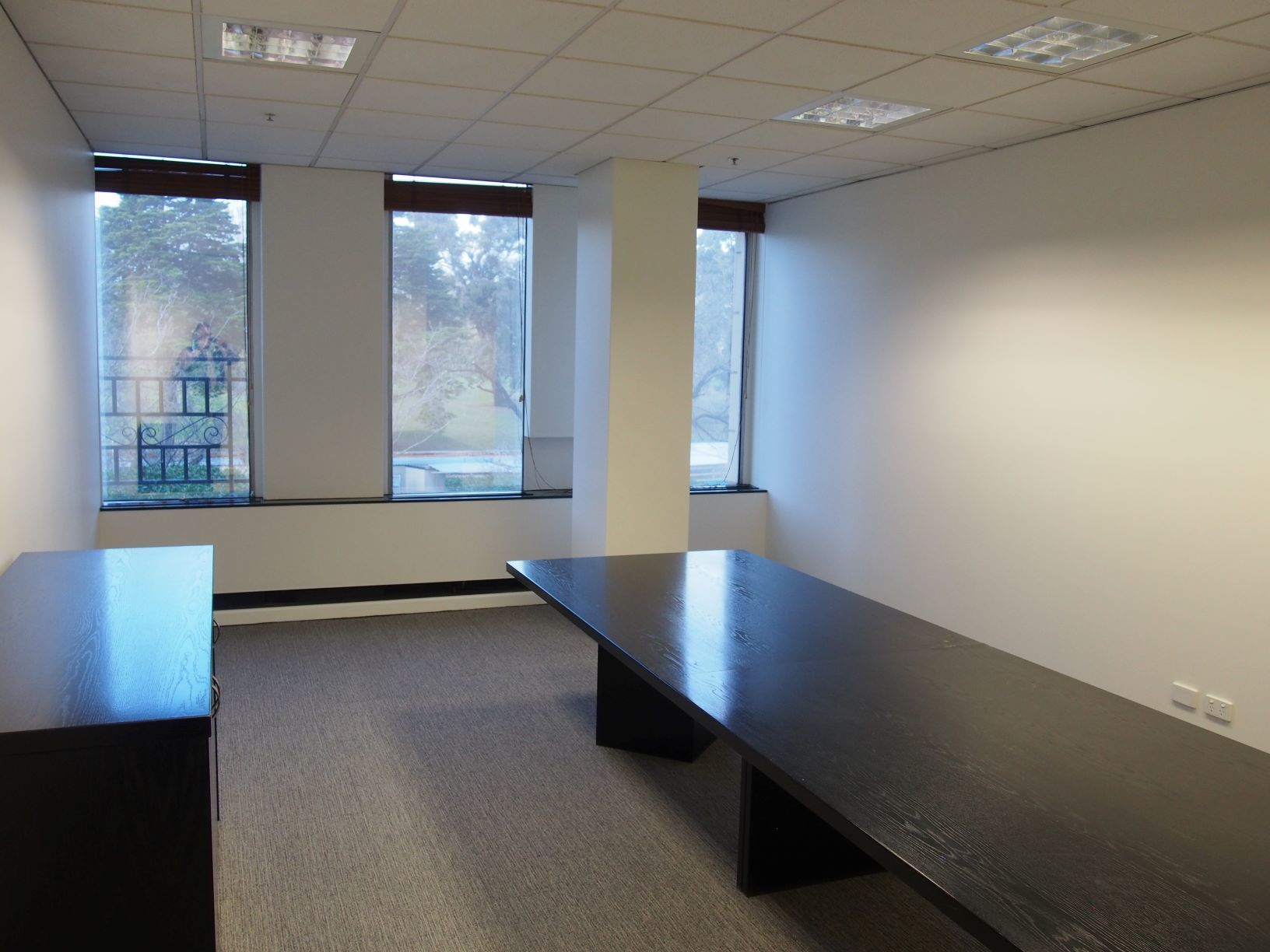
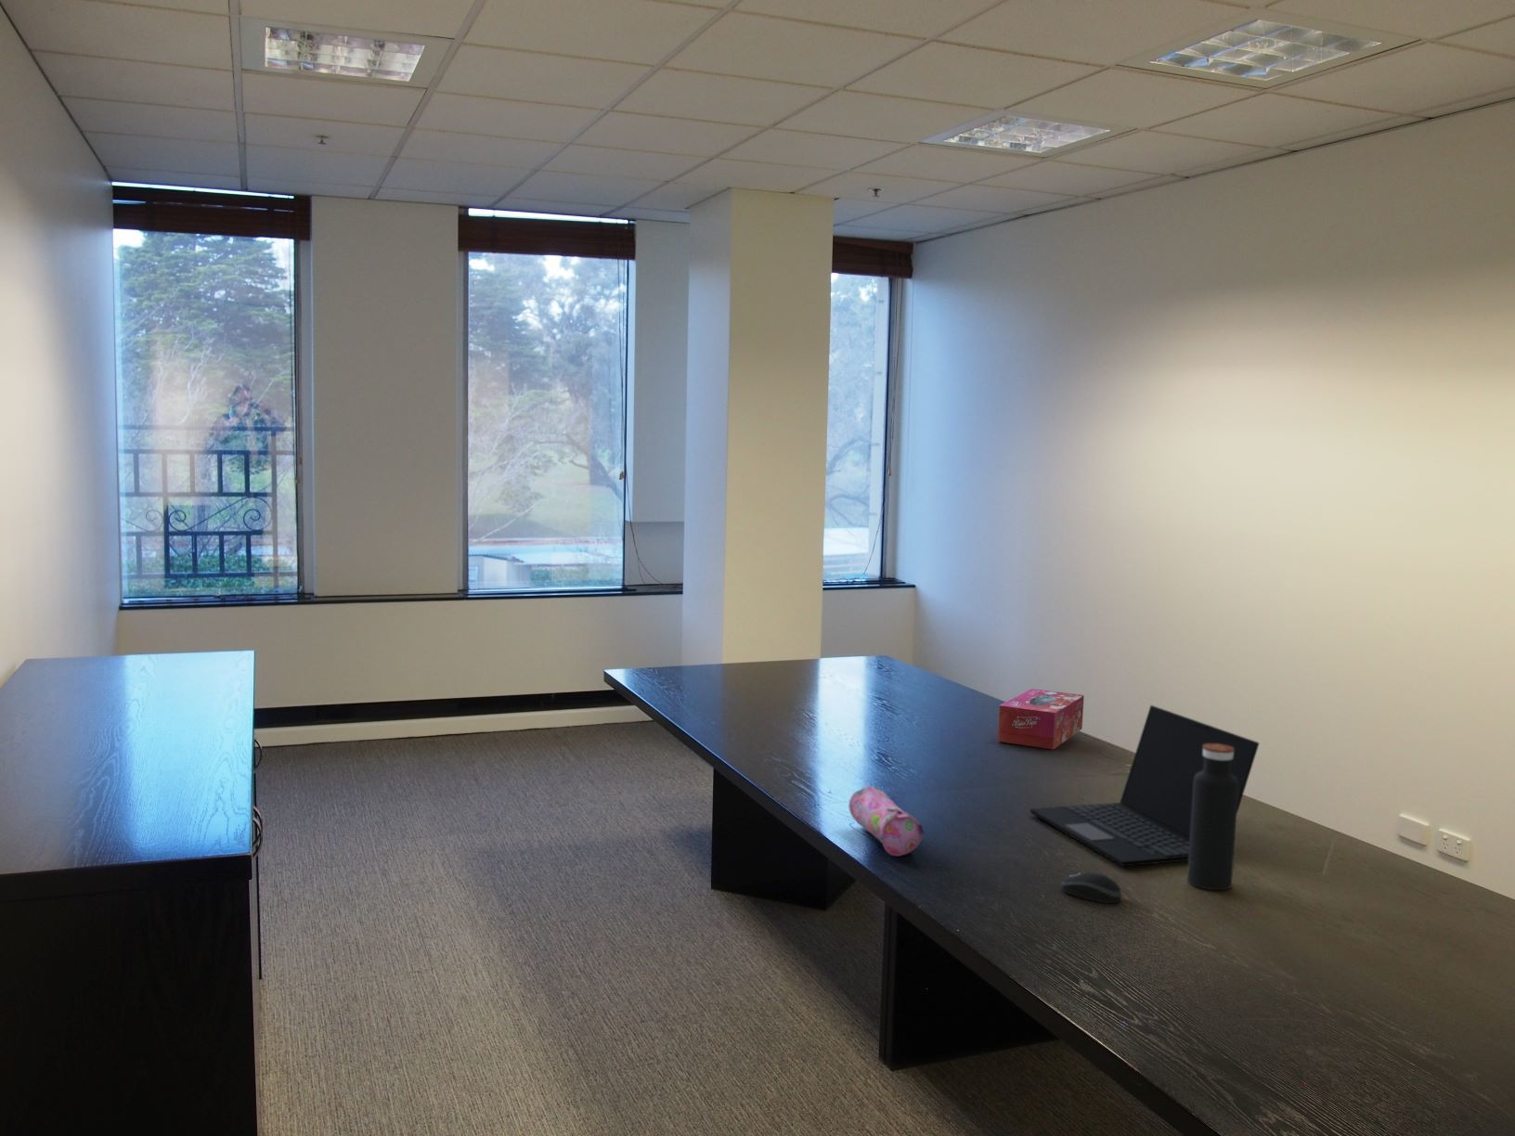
+ computer mouse [1060,871,1123,905]
+ tissue box [997,687,1086,751]
+ pencil case [847,785,926,857]
+ water bottle [1187,743,1238,891]
+ laptop [1029,704,1261,866]
